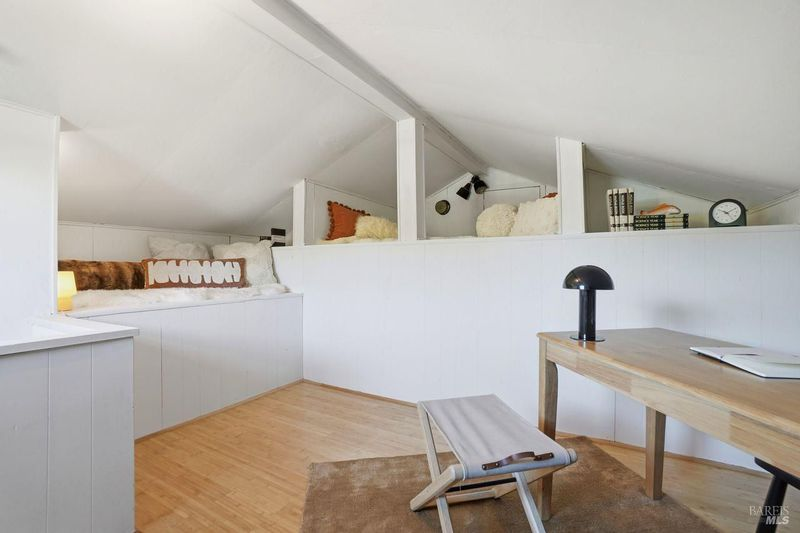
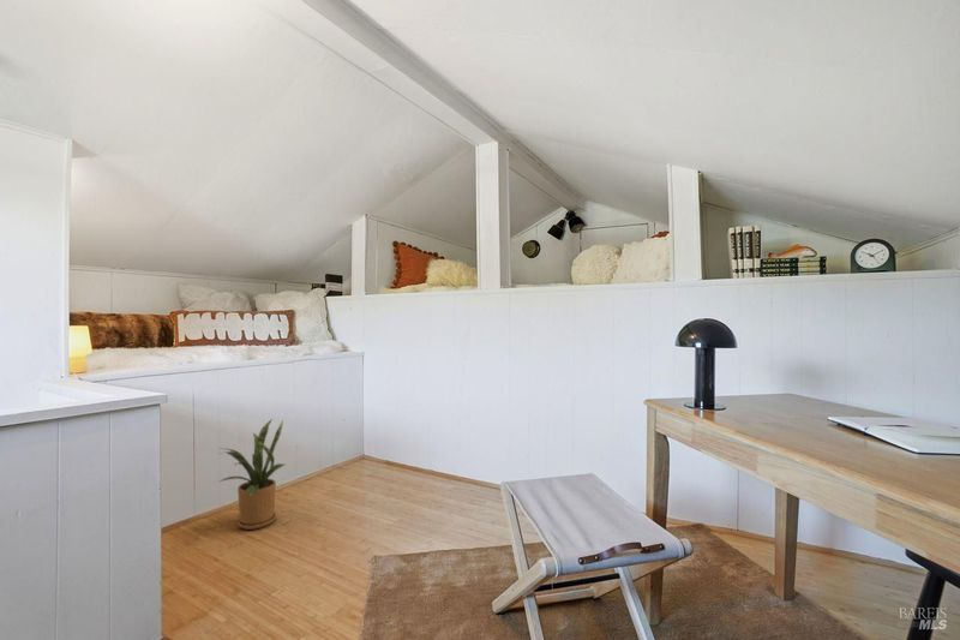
+ house plant [218,419,286,531]
